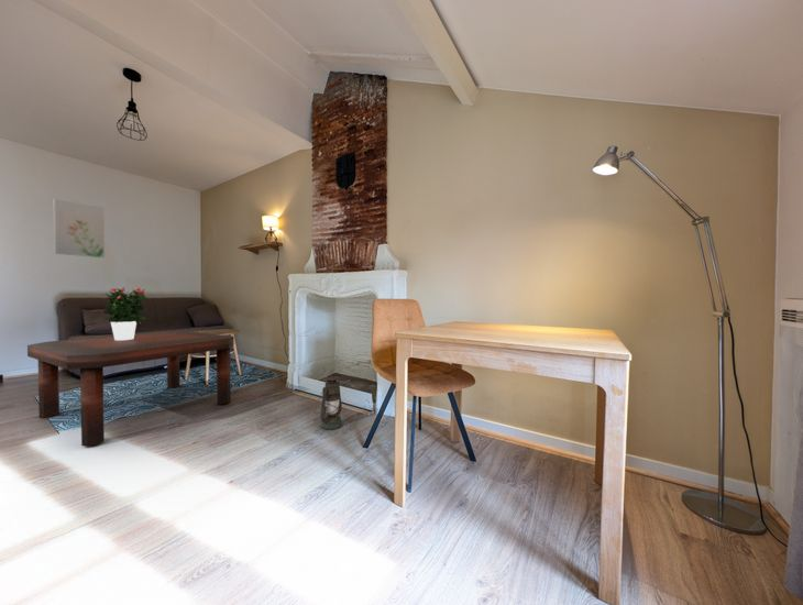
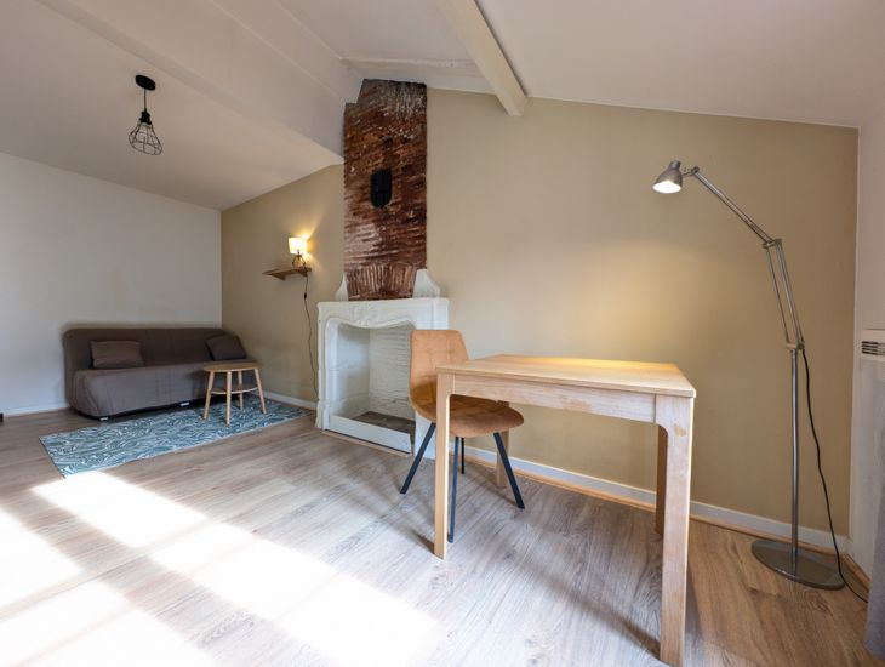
- potted flower [102,286,148,340]
- lantern [314,375,343,431]
- wall art [53,198,106,258]
- coffee table [26,330,235,447]
